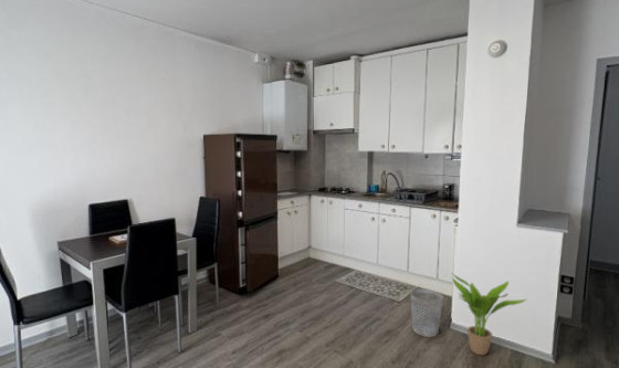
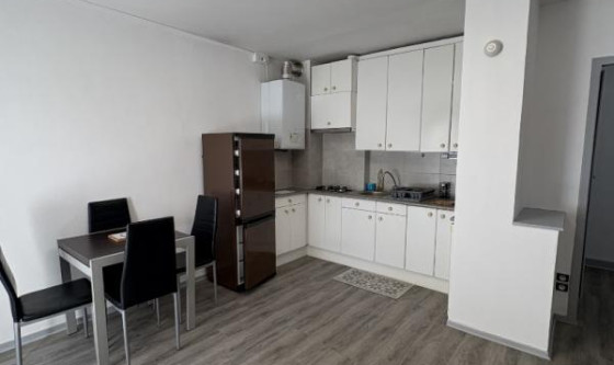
- potted plant [451,273,527,357]
- wastebasket [410,287,444,338]
